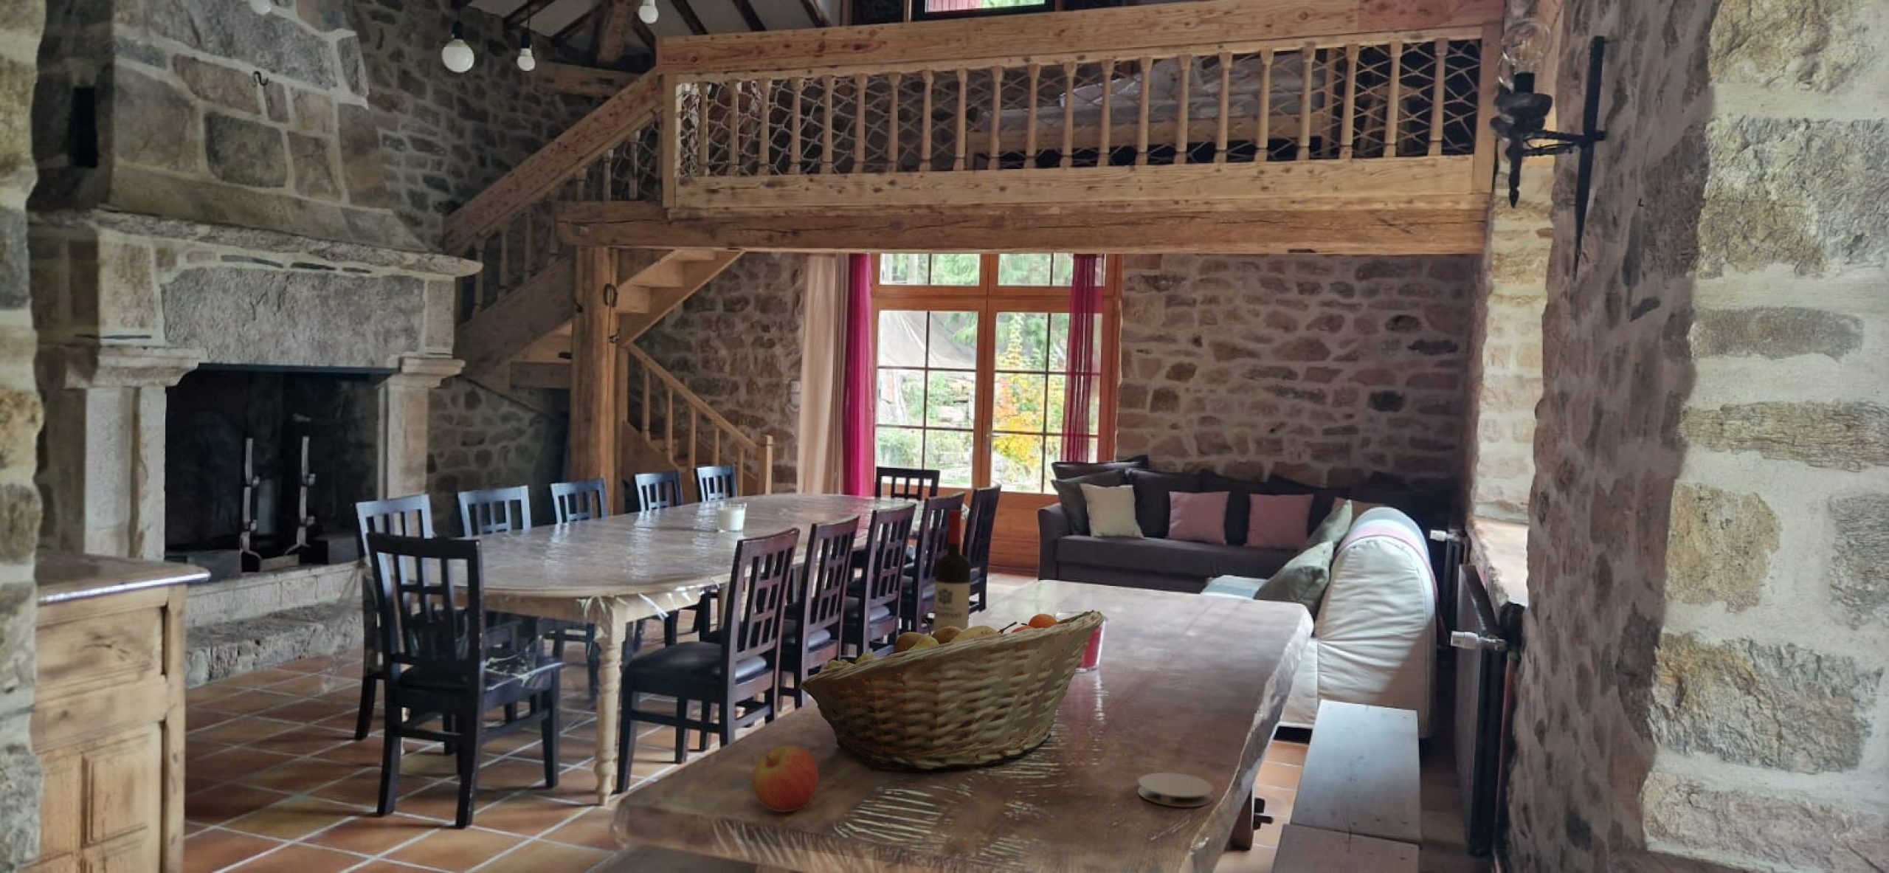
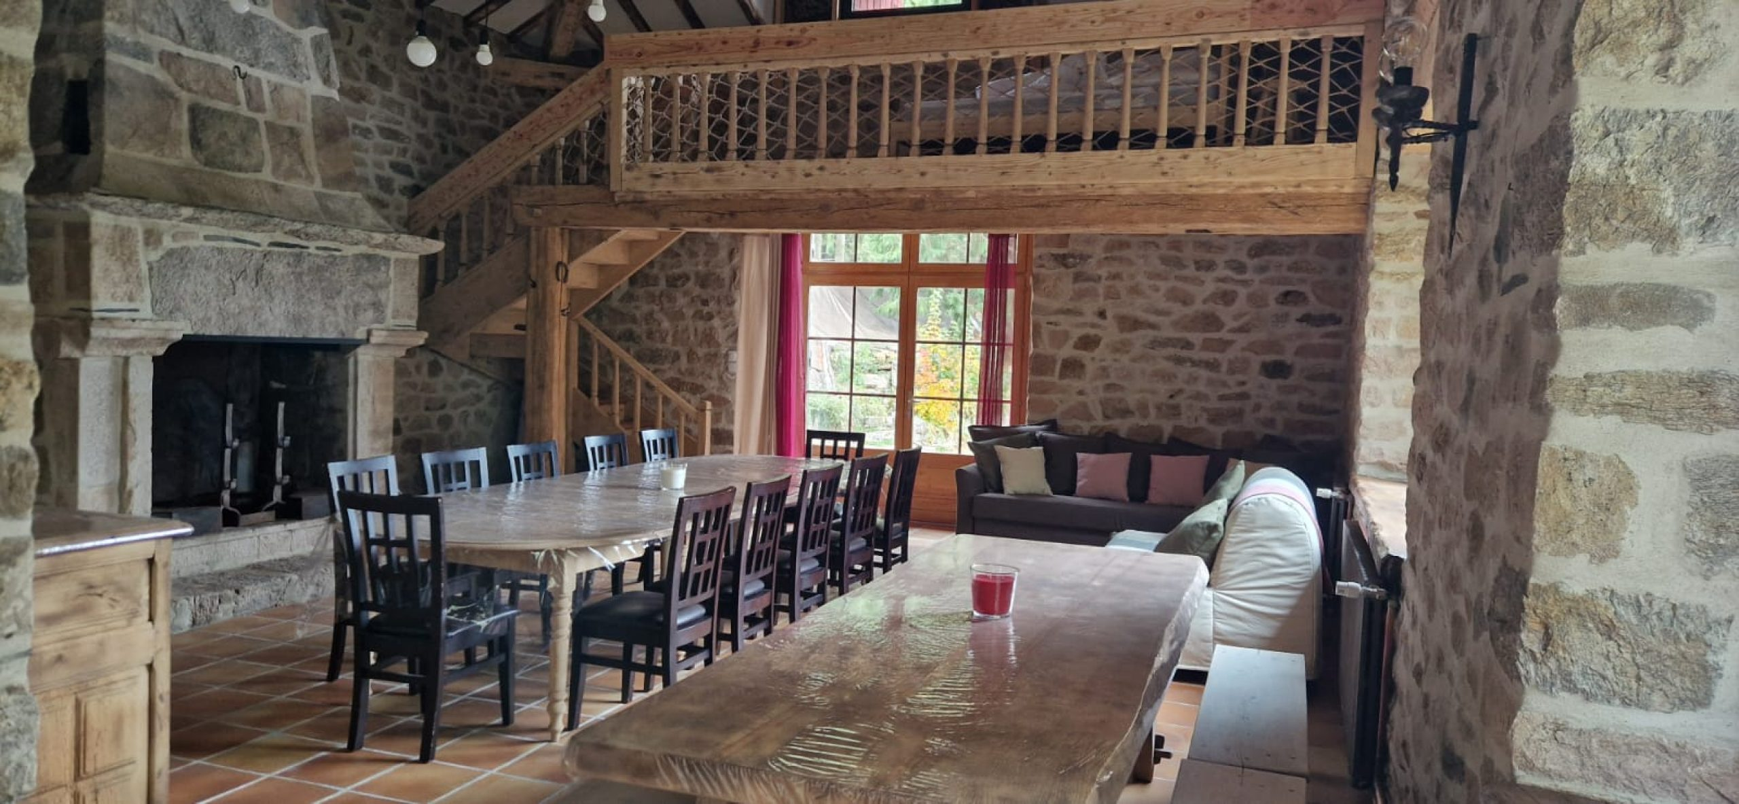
- coaster [1137,772,1214,807]
- fruit basket [798,609,1105,771]
- apple [752,744,819,813]
- wine bottle [932,509,972,633]
